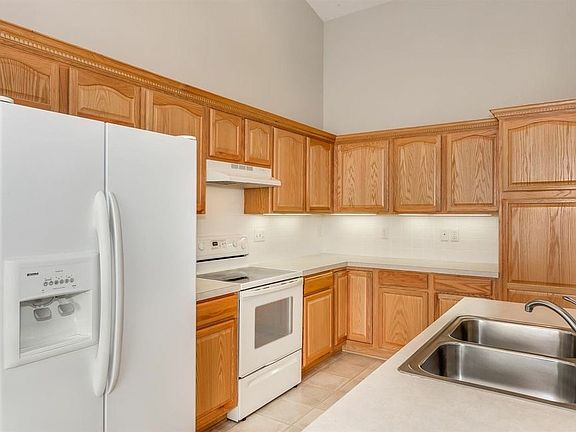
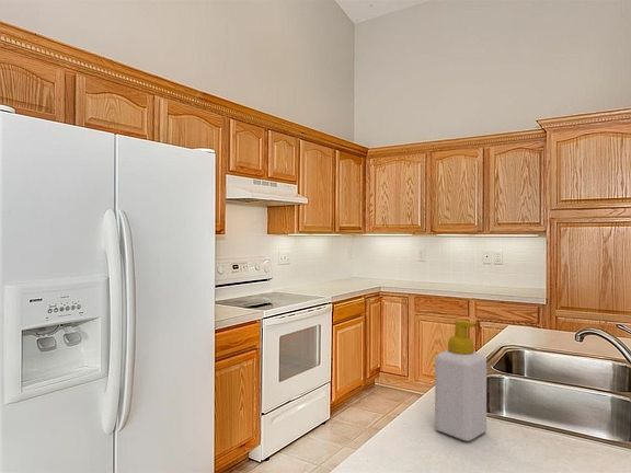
+ soap bottle [434,319,487,442]
